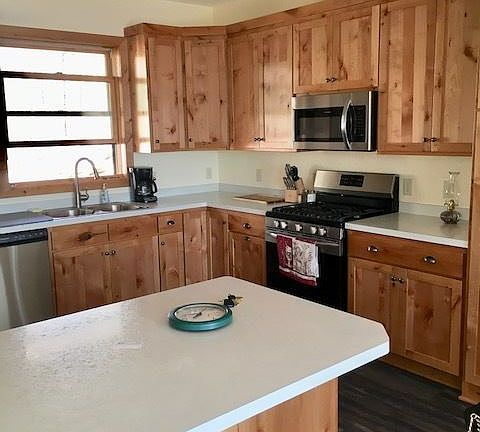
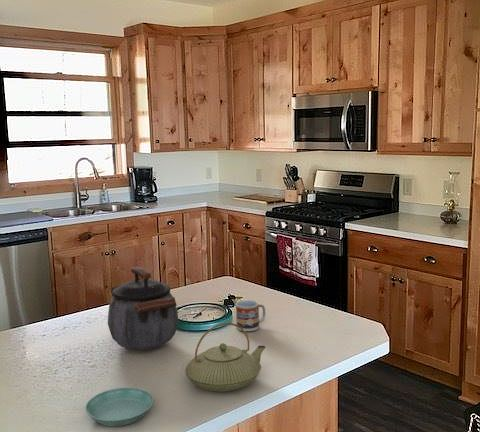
+ saucer [84,387,155,427]
+ teapot [184,322,266,392]
+ cup [234,299,267,332]
+ kettle [107,265,179,351]
